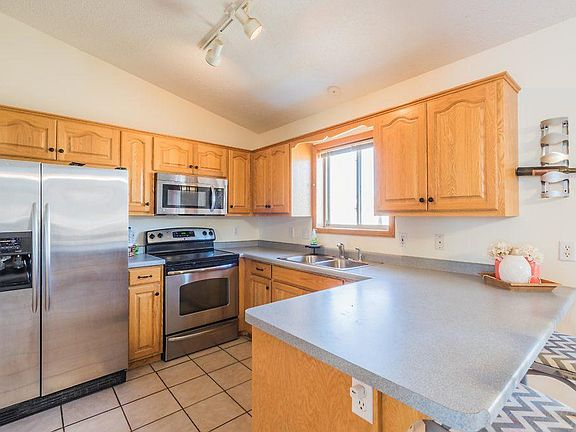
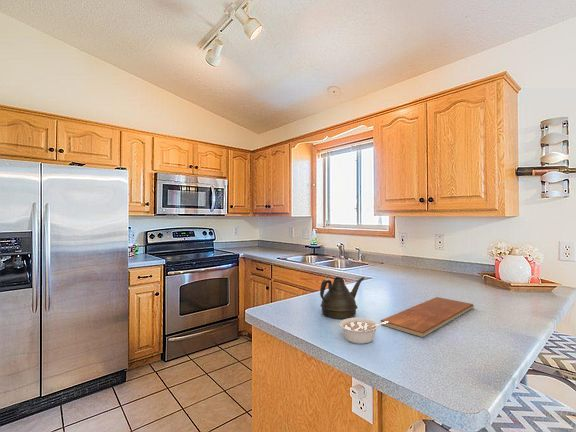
+ legume [338,317,388,345]
+ teapot [319,276,365,320]
+ chopping board [380,296,475,338]
